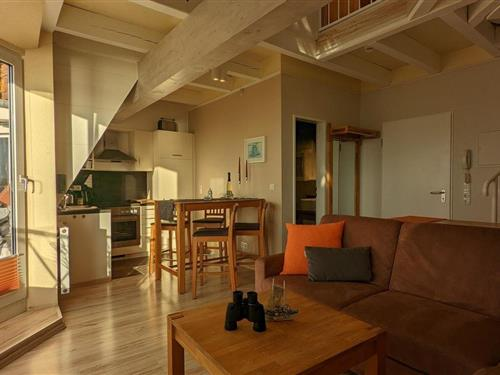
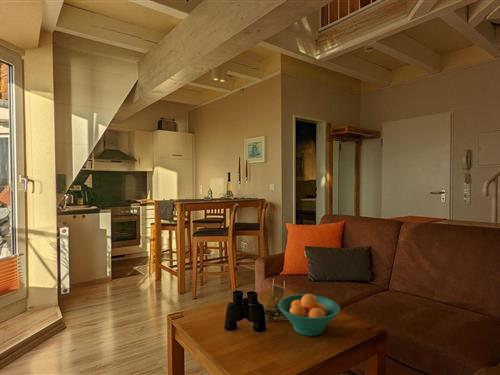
+ fruit bowl [277,293,341,337]
